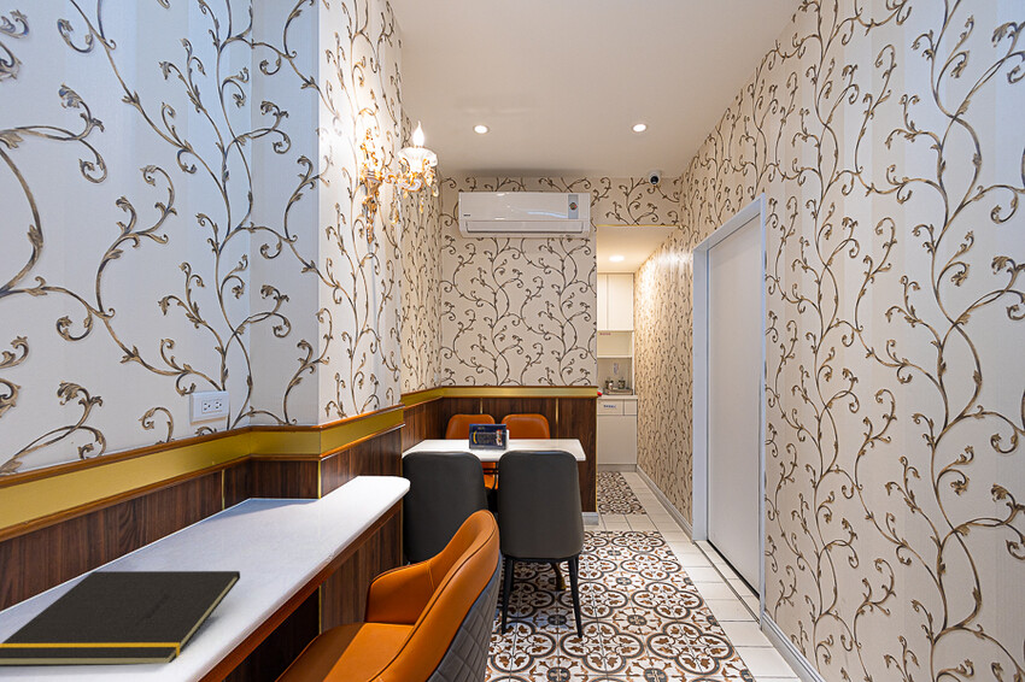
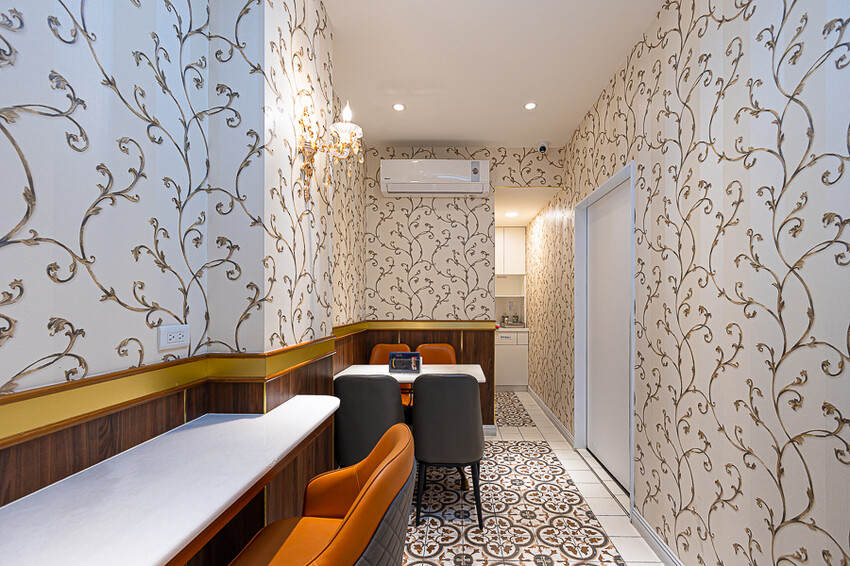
- notepad [0,570,241,668]
